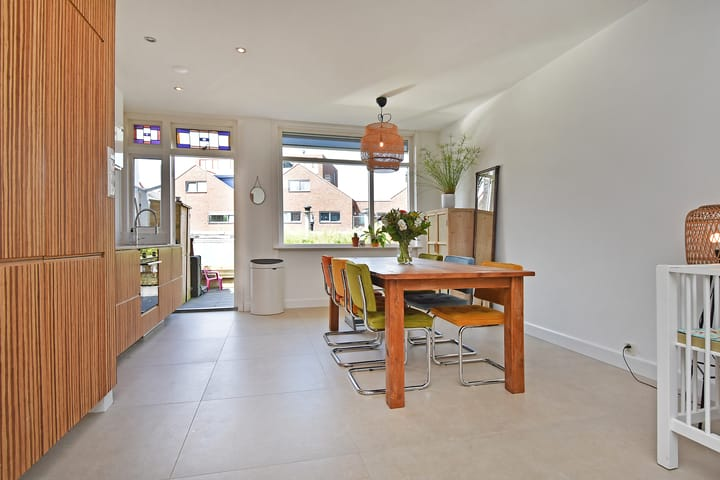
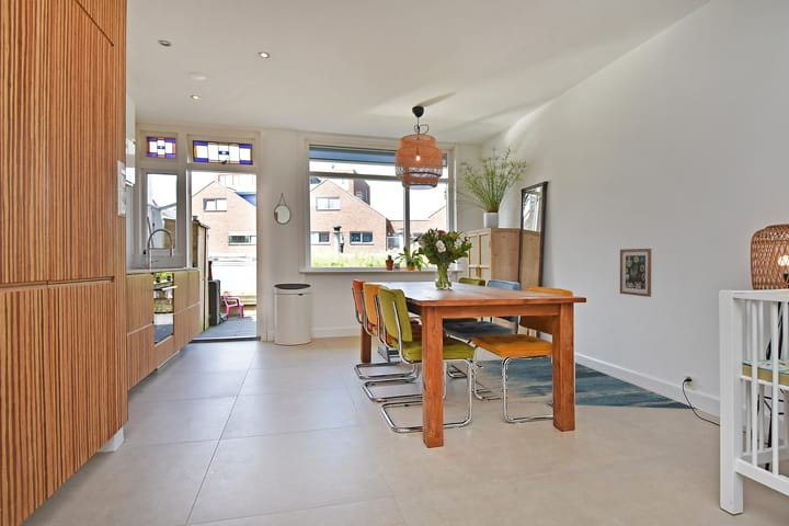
+ wall art [619,248,652,298]
+ rug [449,355,700,411]
